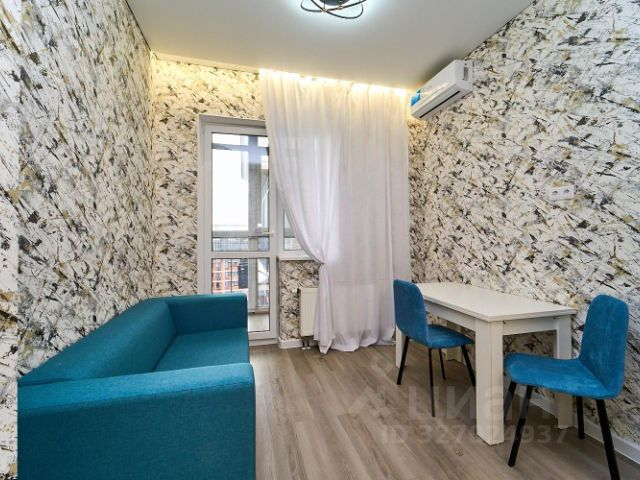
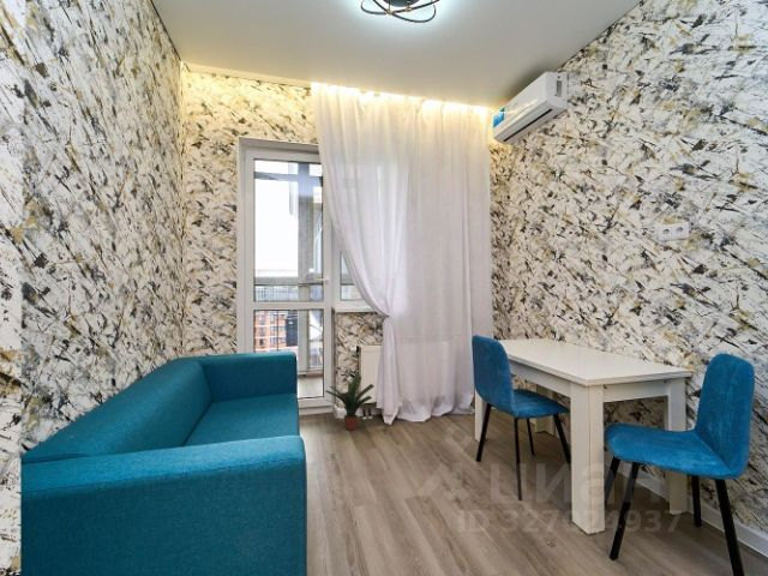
+ potted plant [318,374,376,432]
